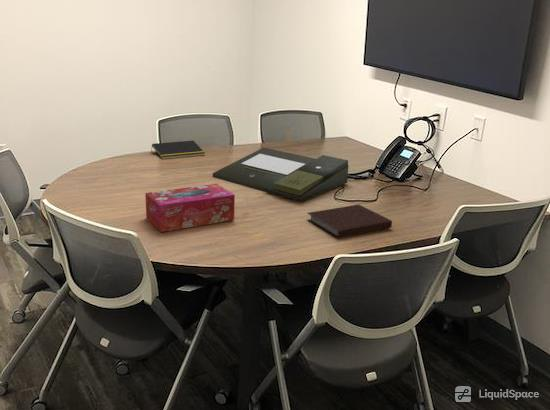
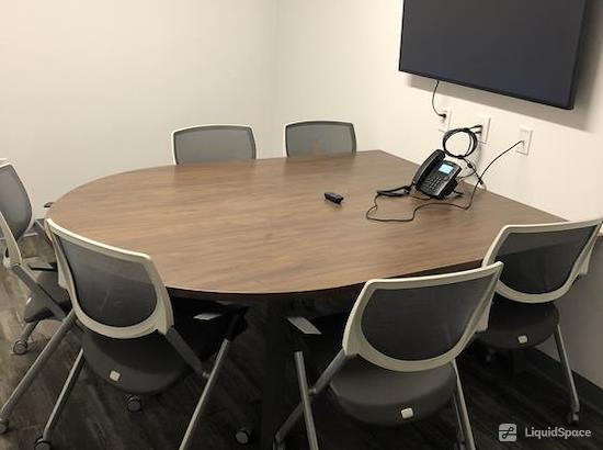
- document tray [212,146,349,202]
- notepad [150,140,206,160]
- tissue box [144,183,236,233]
- notebook [306,204,393,239]
